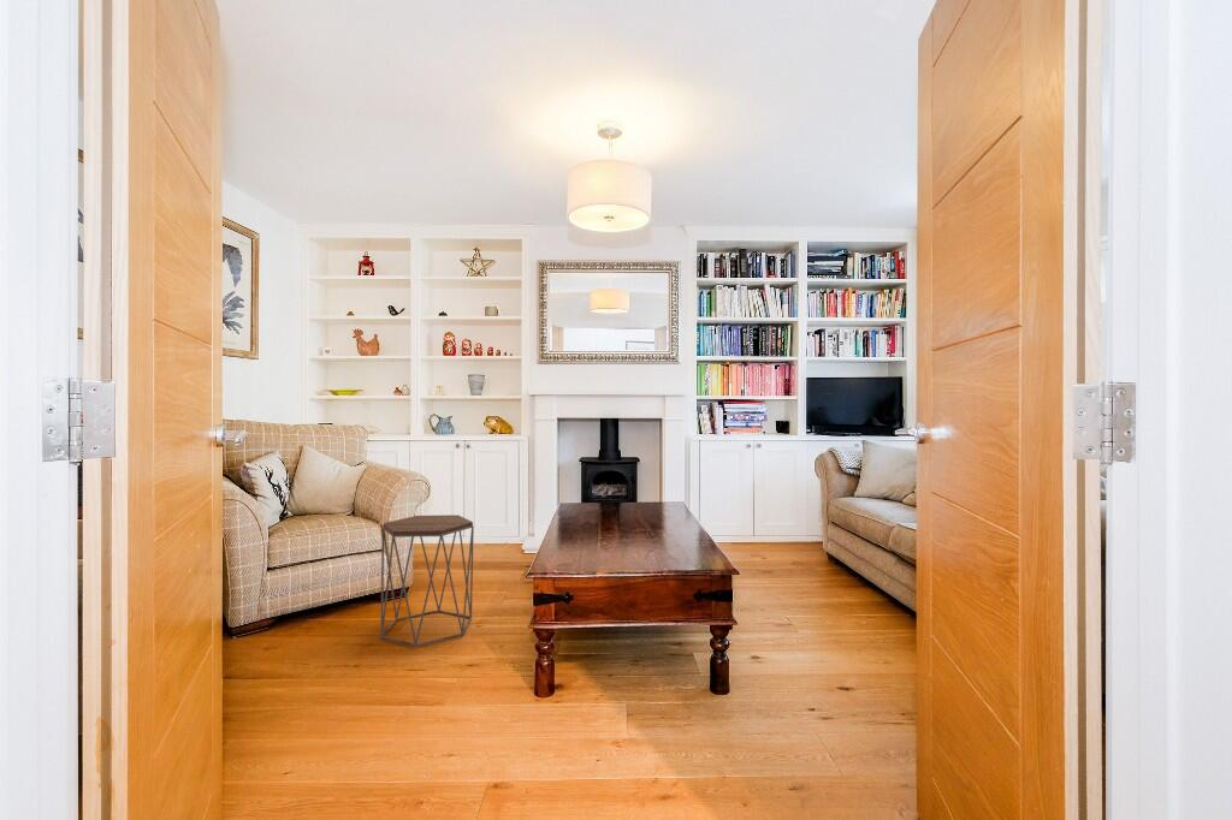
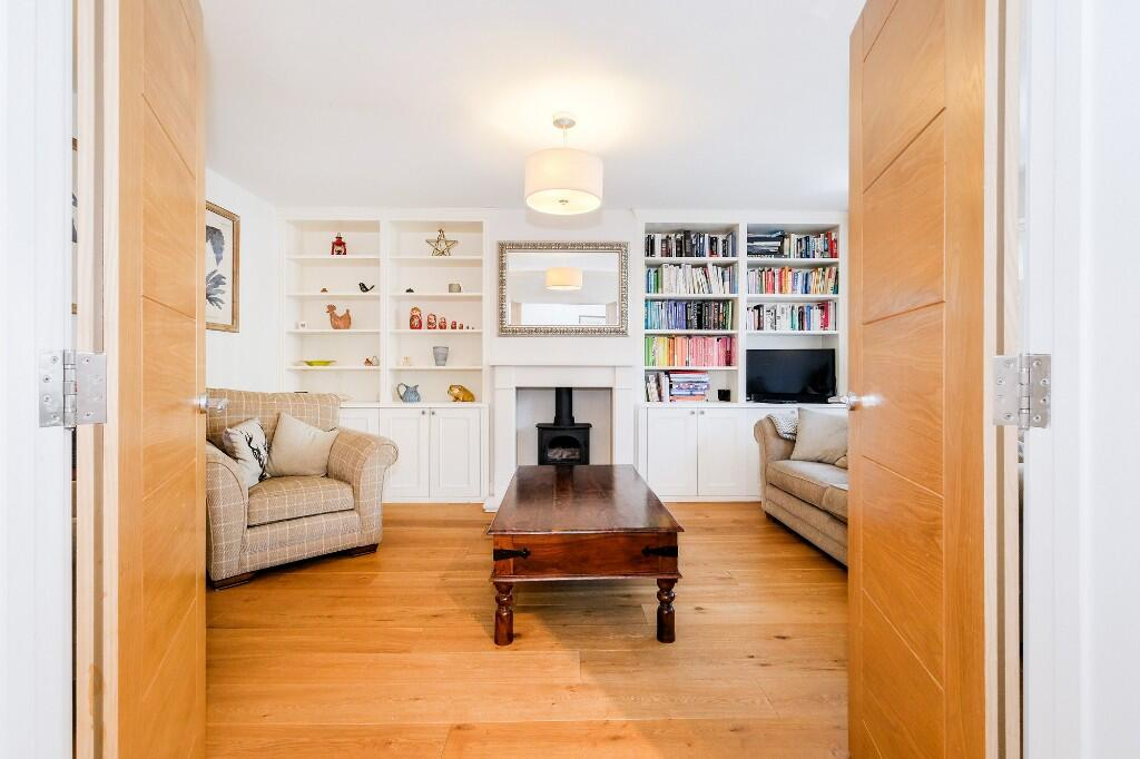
- side table [379,513,475,648]
